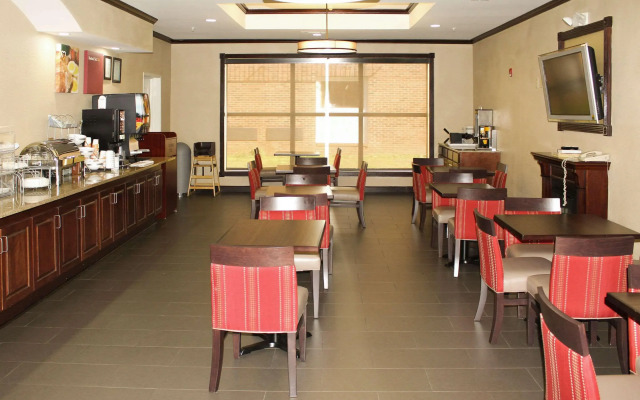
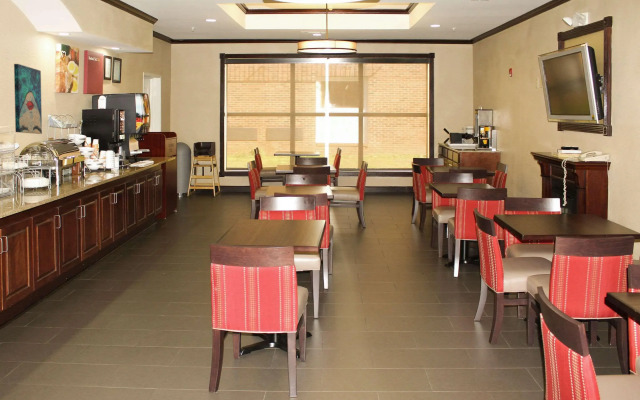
+ wall art [13,63,43,135]
